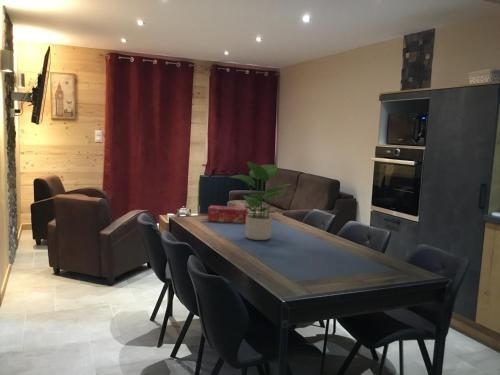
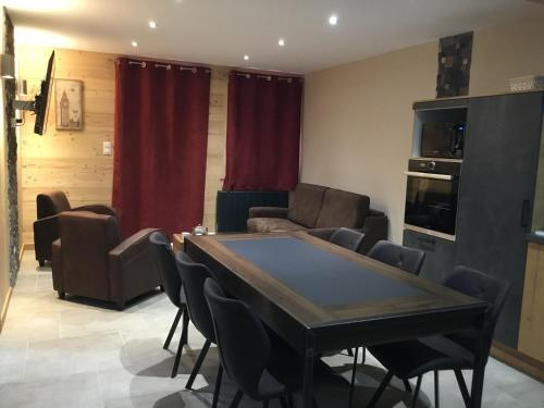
- potted plant [230,160,292,241]
- tissue box [207,204,248,224]
